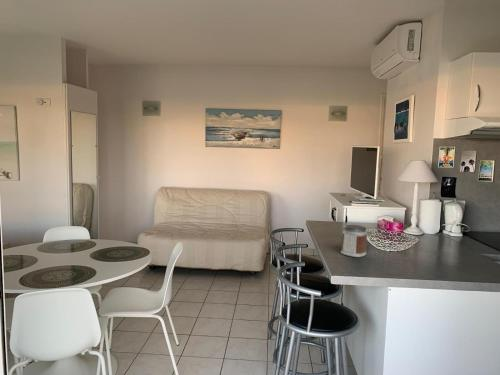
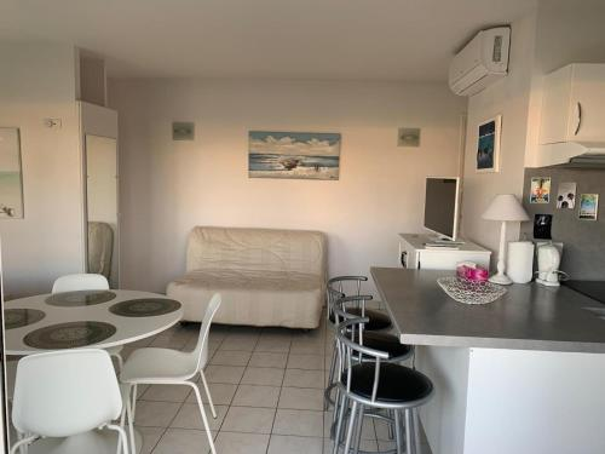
- jar [340,224,368,258]
